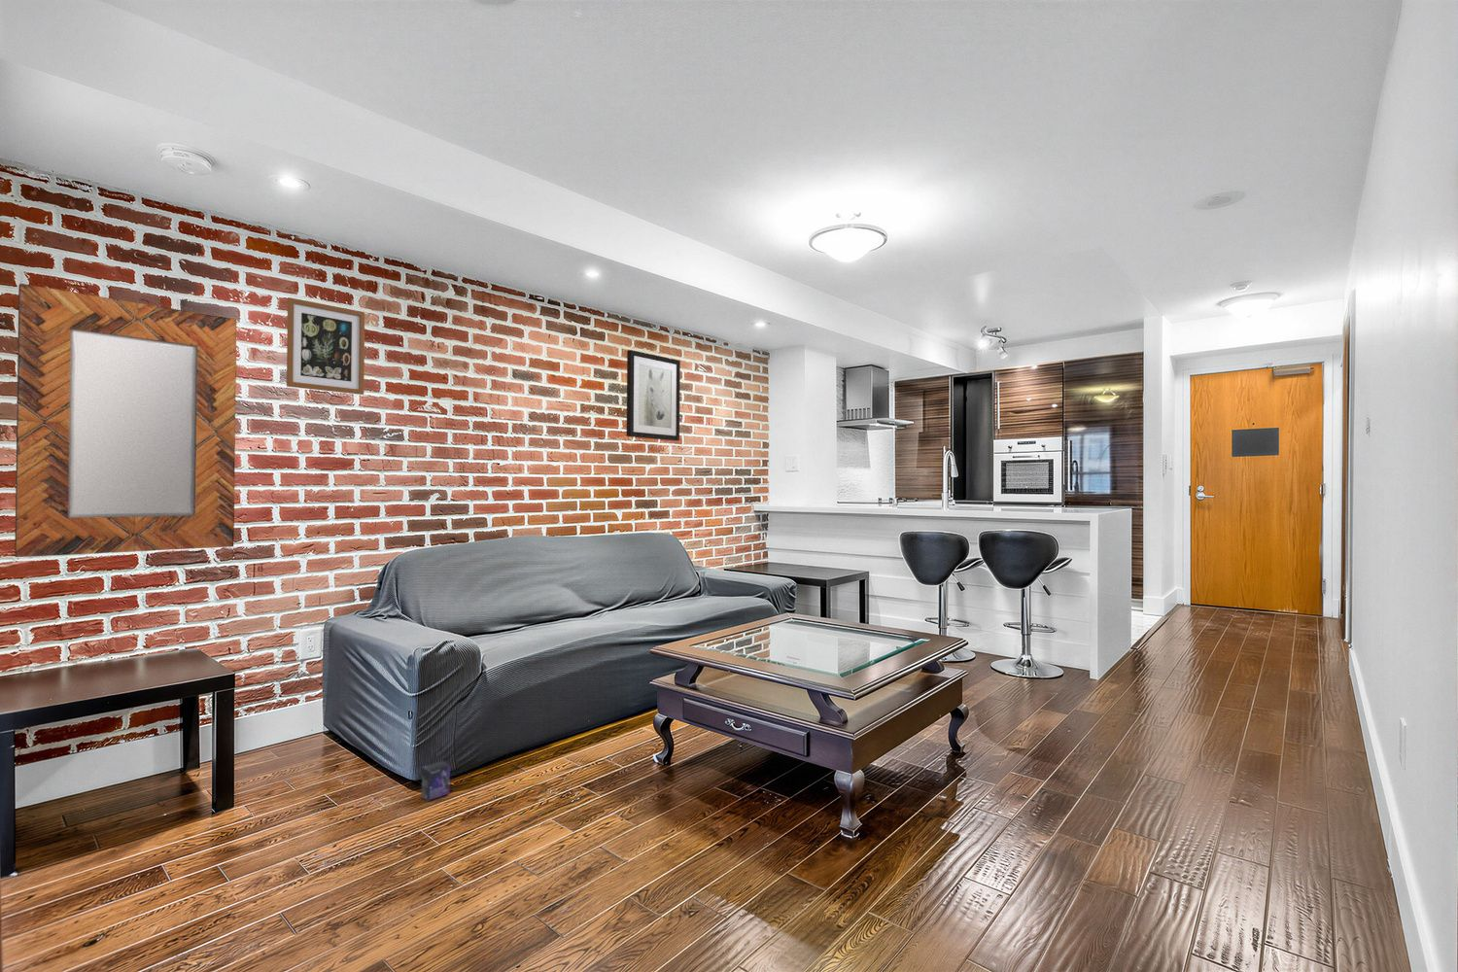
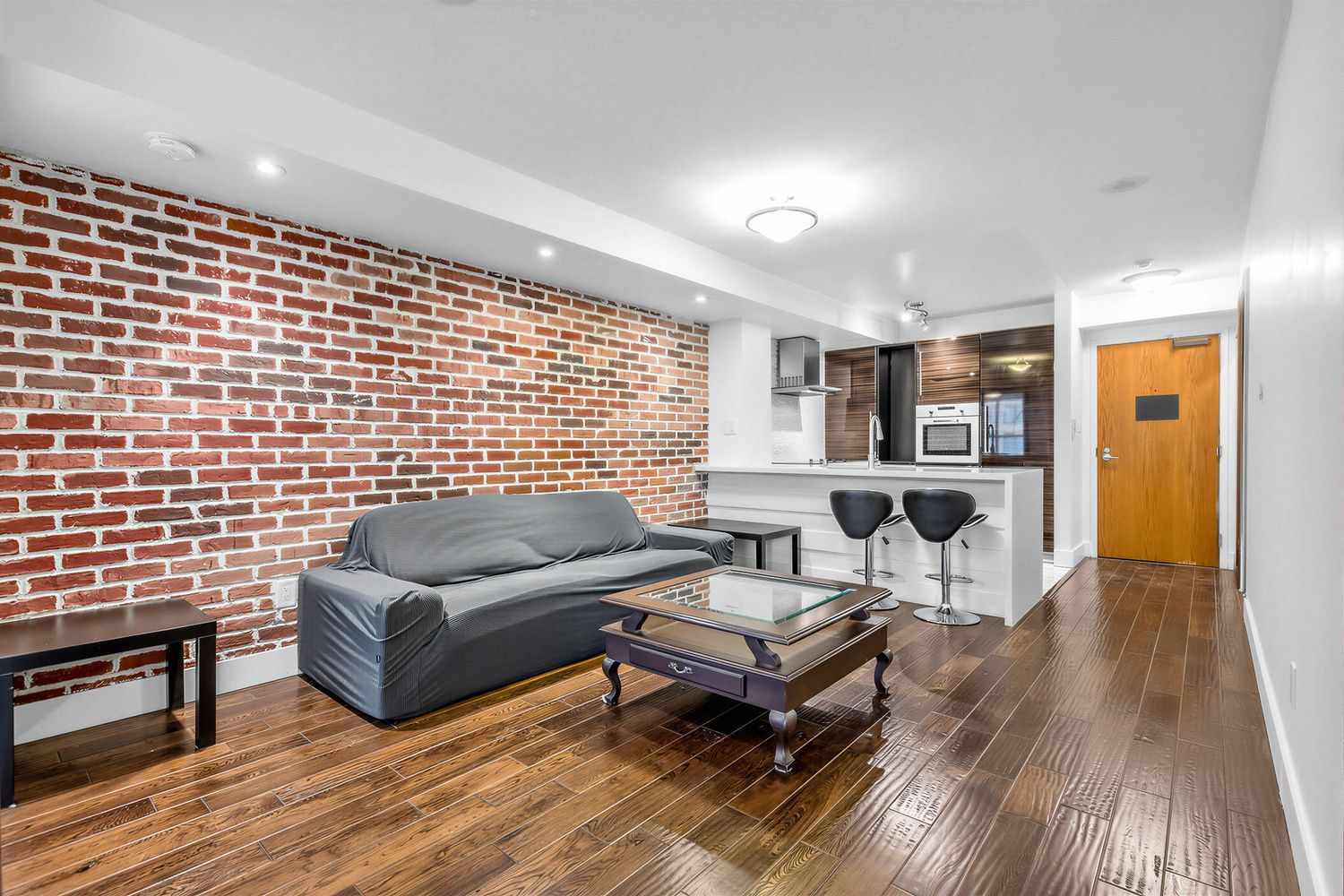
- wall art [285,296,366,396]
- home mirror [14,283,238,558]
- wall art [626,349,681,442]
- box [420,760,451,802]
